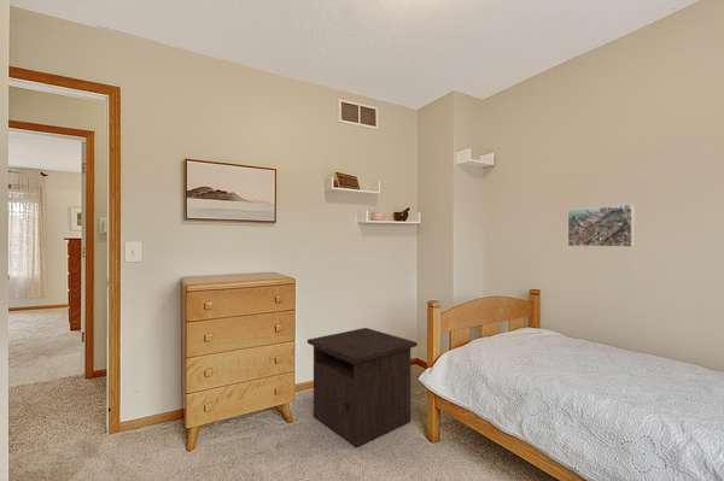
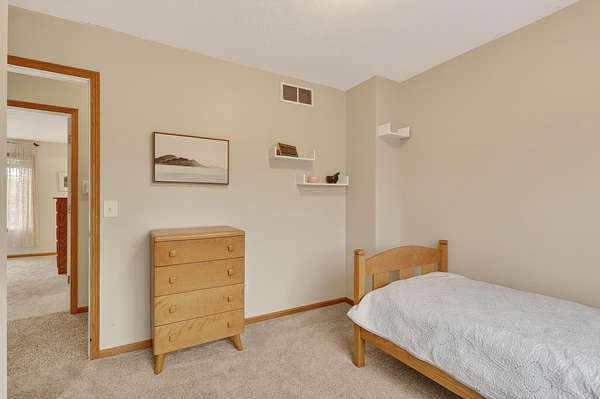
- nightstand [306,327,419,448]
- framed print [567,204,636,248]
